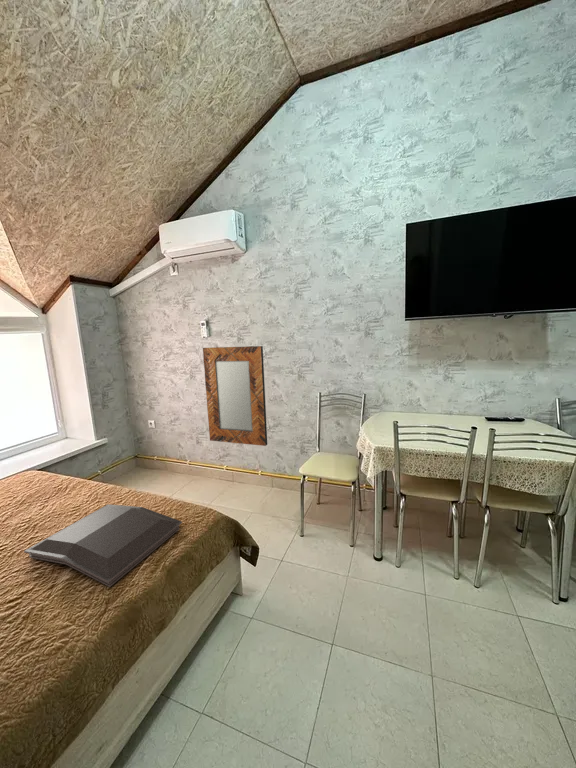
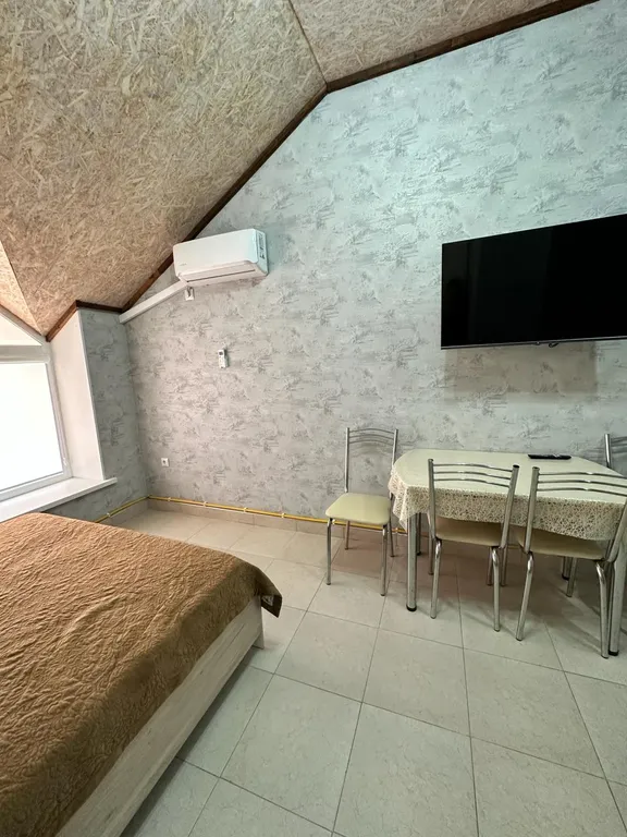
- serving tray [23,503,183,588]
- home mirror [202,345,268,447]
